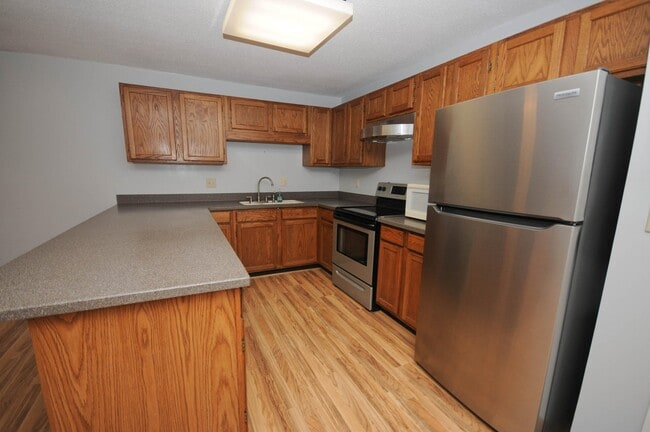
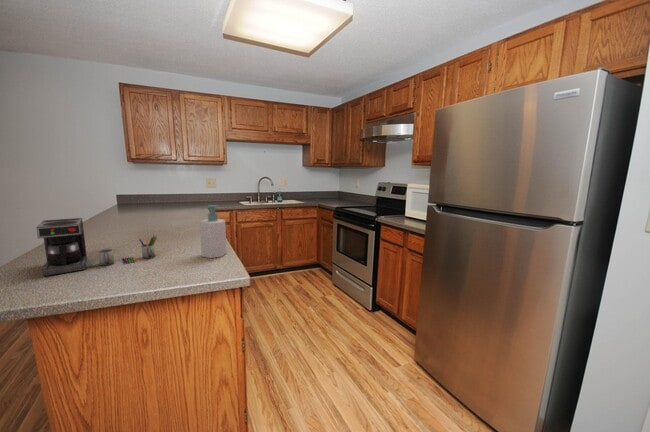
+ soap bottle [199,204,227,259]
+ coffee maker [36,217,158,277]
